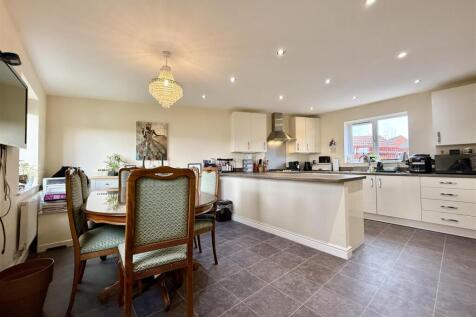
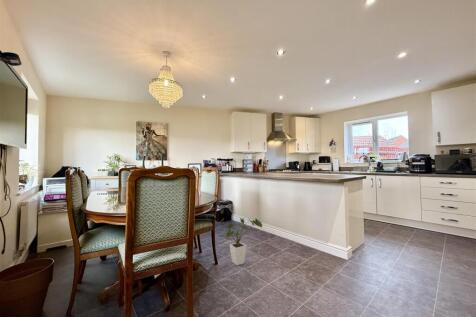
+ house plant [219,217,263,266]
